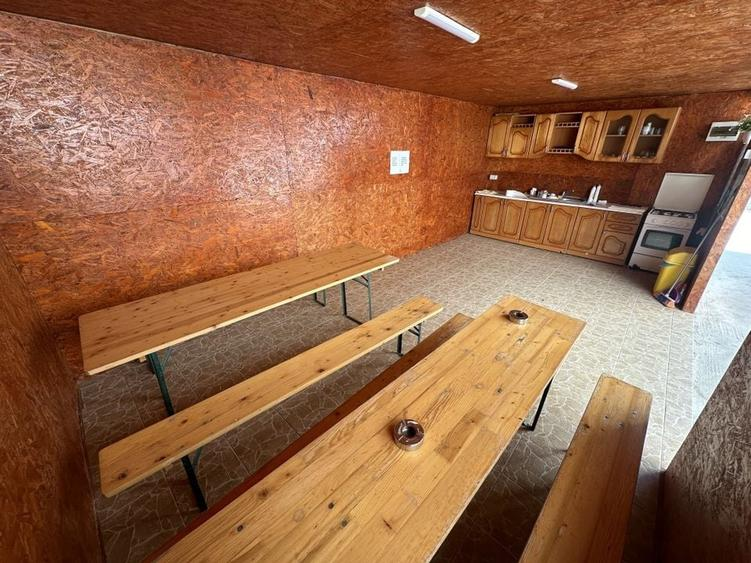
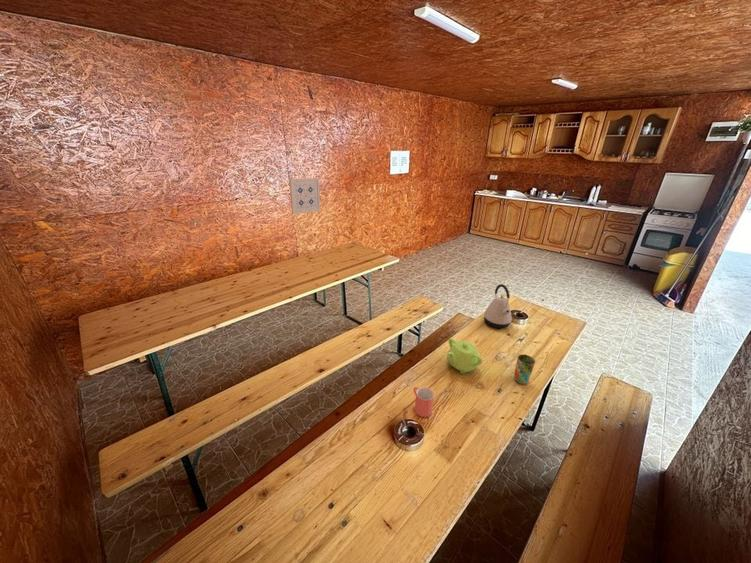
+ wall art [288,177,321,215]
+ teapot [446,337,484,375]
+ cup [412,386,435,418]
+ cup [513,353,536,385]
+ kettle [483,283,513,329]
